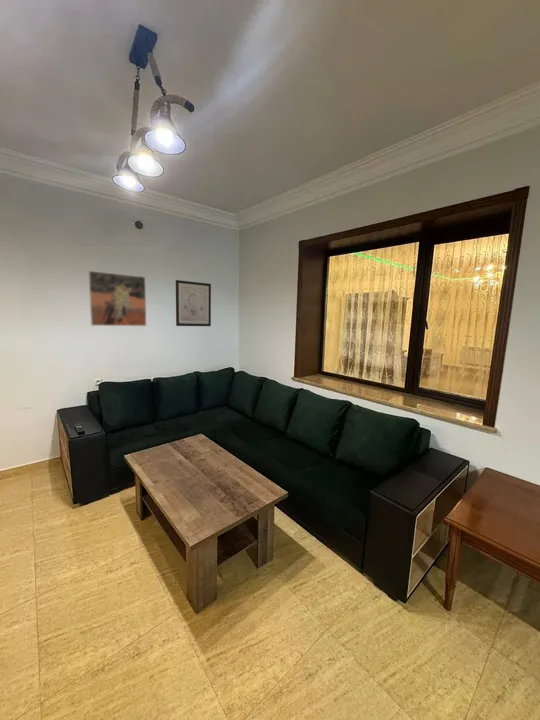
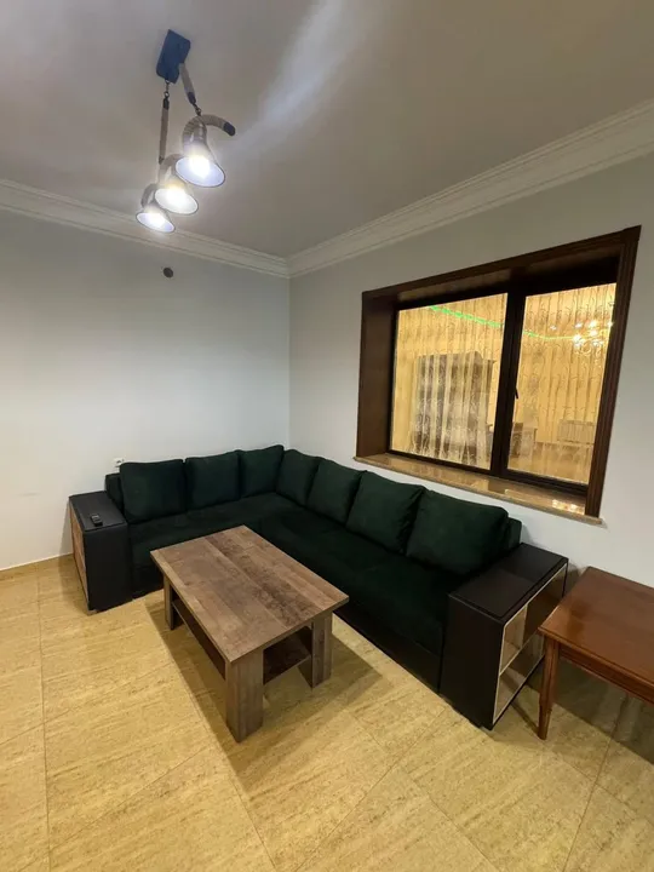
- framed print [87,270,148,327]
- wall art [175,279,212,327]
